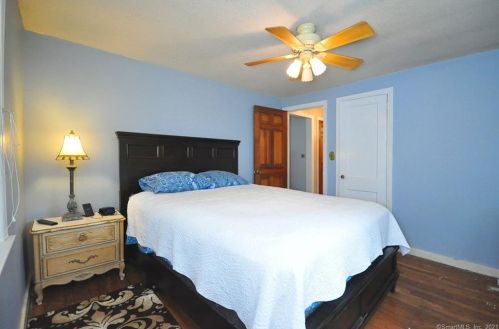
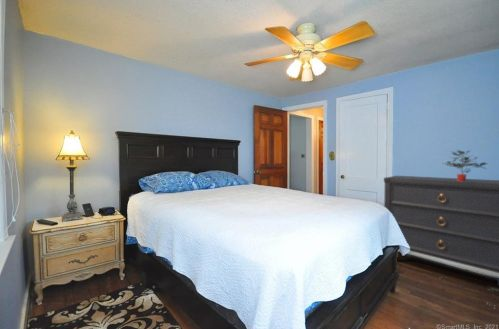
+ potted plant [442,149,487,182]
+ dresser [383,175,499,274]
